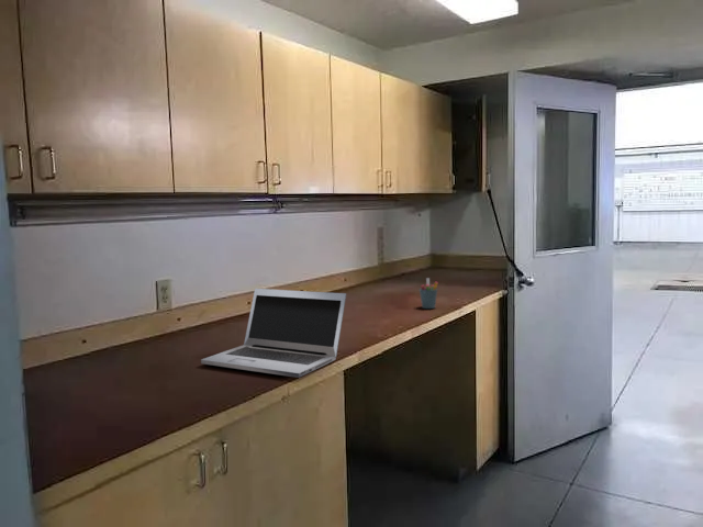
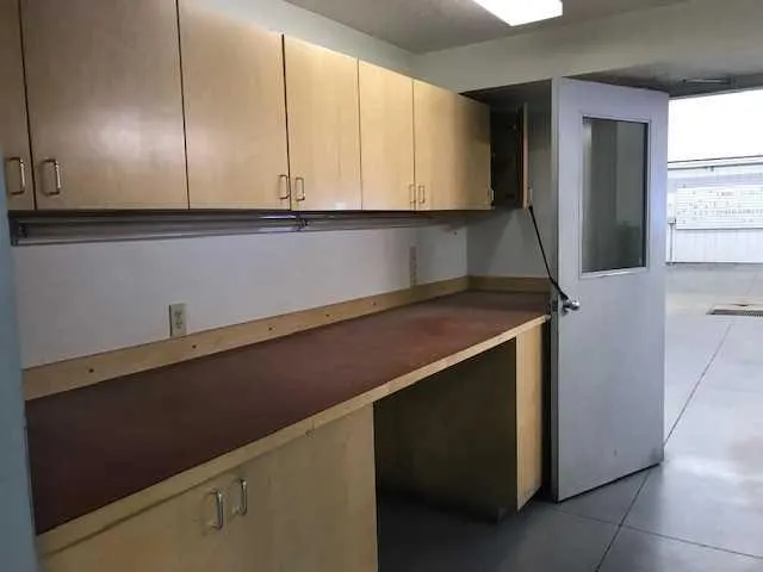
- laptop [200,288,347,379]
- pen holder [419,277,439,310]
